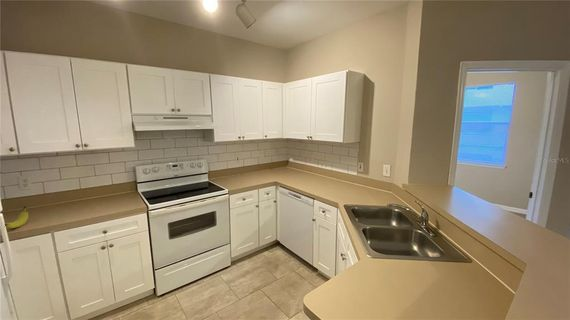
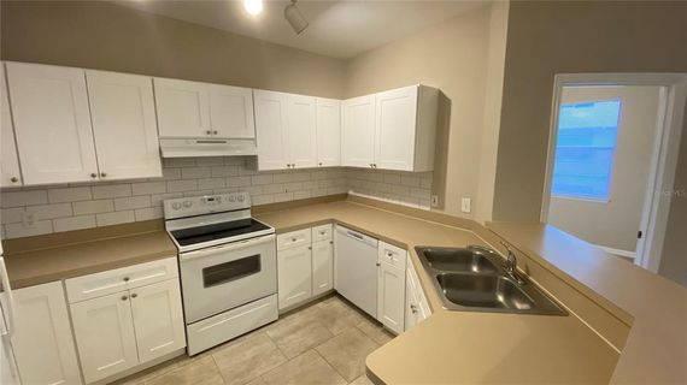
- fruit [4,205,29,229]
